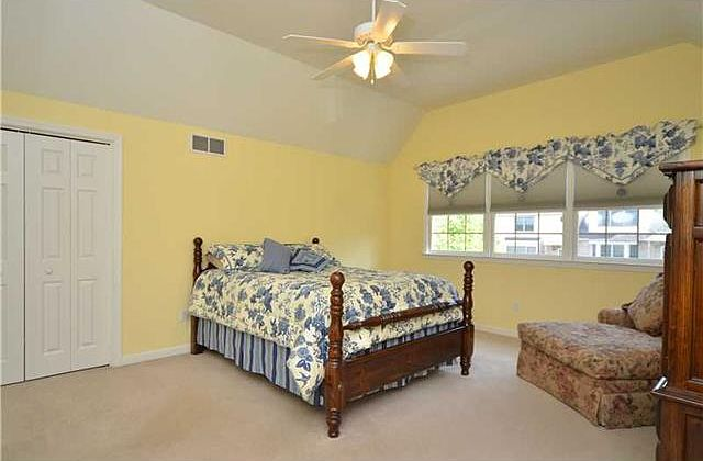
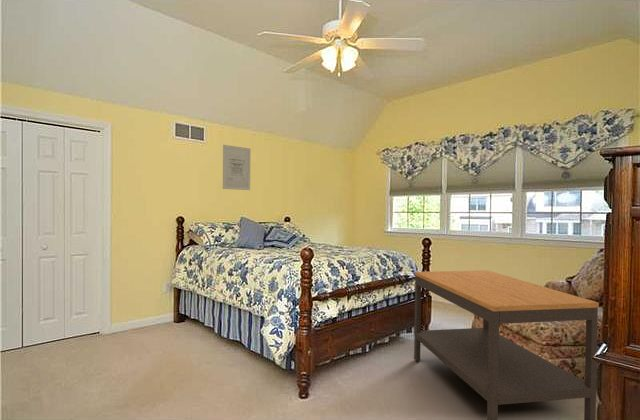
+ wall art [222,144,251,191]
+ side table [413,270,600,420]
